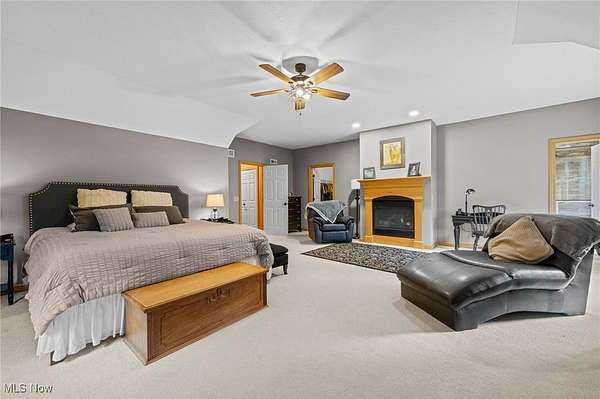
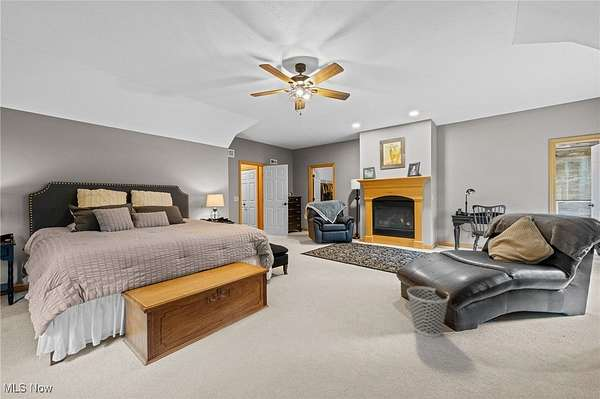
+ wastebasket [406,285,450,338]
